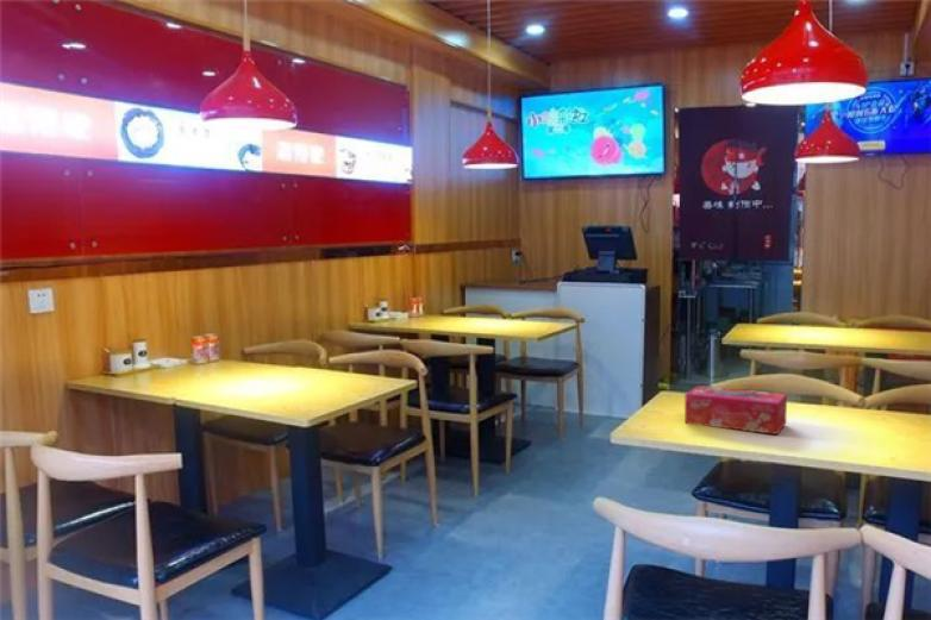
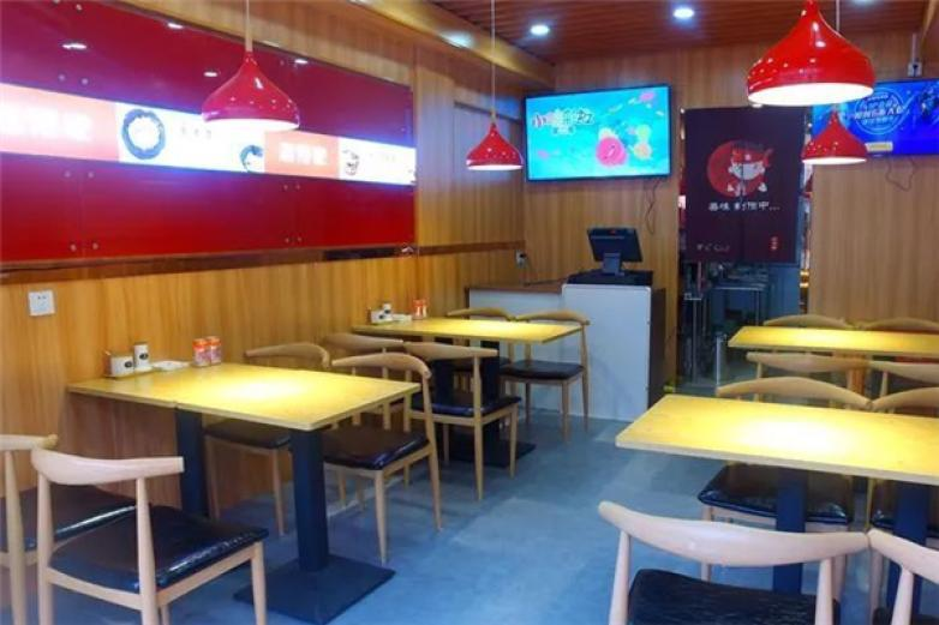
- tissue box [683,384,788,436]
